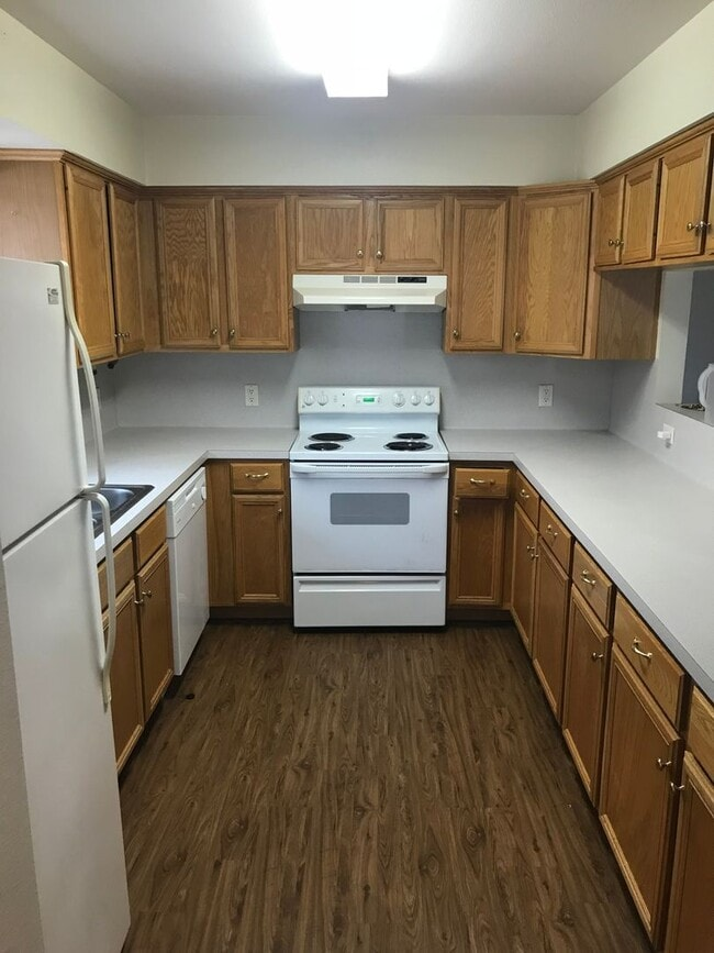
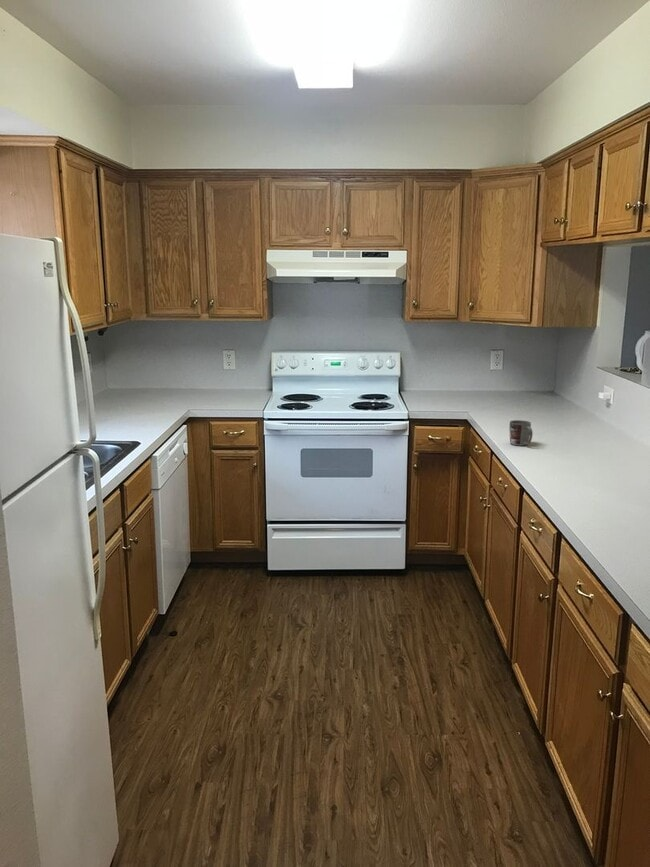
+ mug [508,419,534,447]
